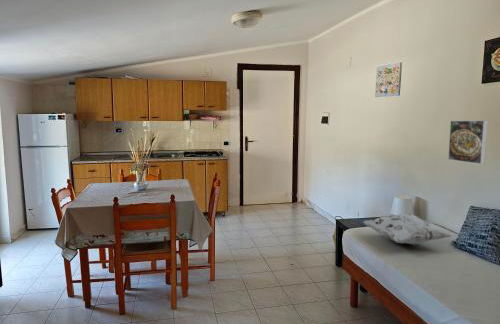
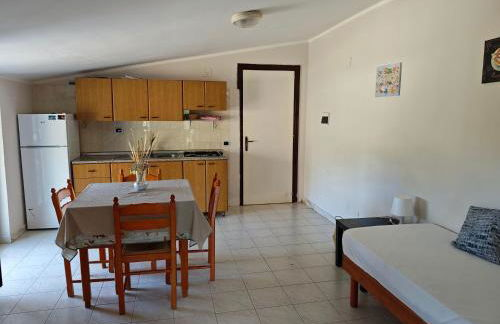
- decorative pillow [362,213,454,246]
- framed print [447,119,489,165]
